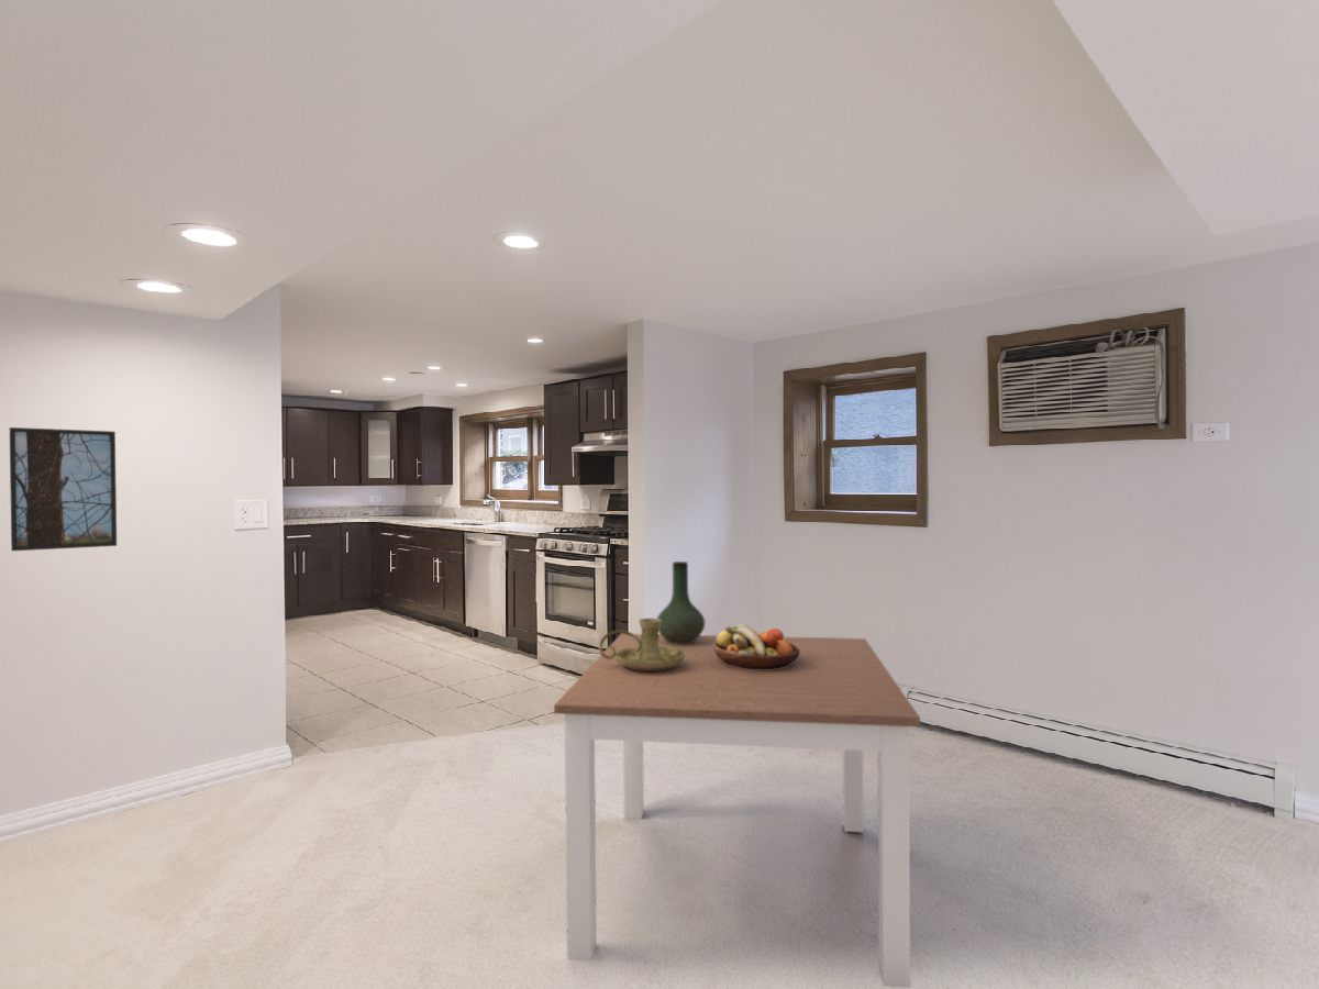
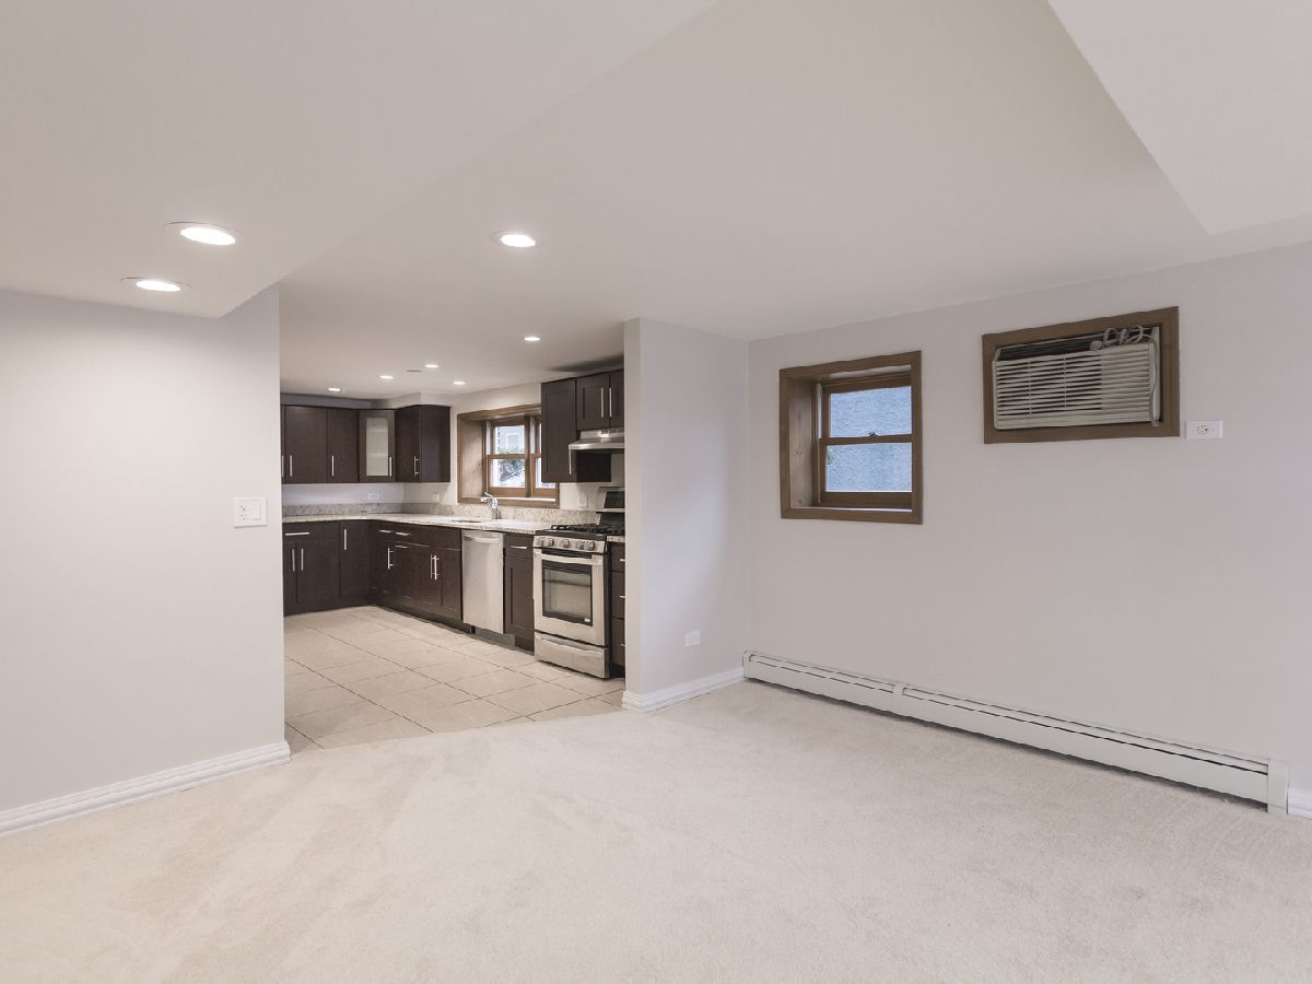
- fruit bowl [713,623,800,669]
- dining table [553,633,921,989]
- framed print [9,426,118,552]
- candle holder [598,618,685,669]
- vase [656,560,707,644]
